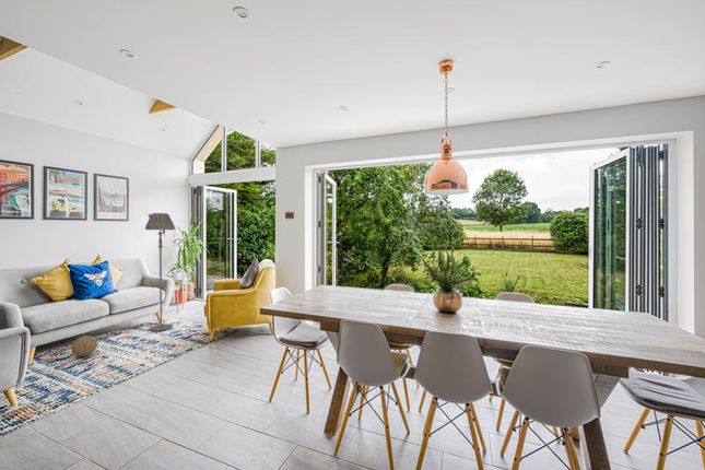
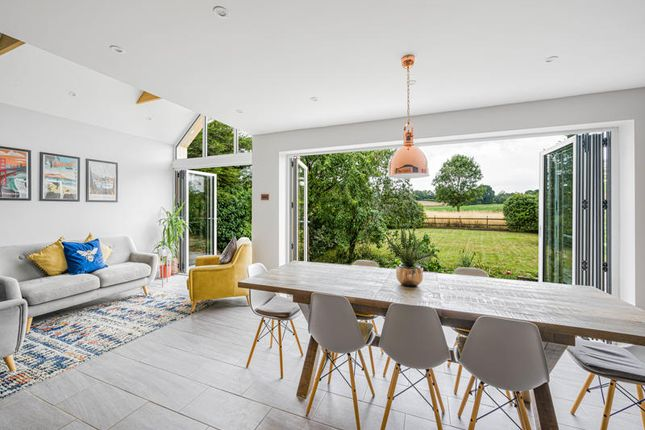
- floor lamp [144,212,176,332]
- decorative ball [70,334,98,357]
